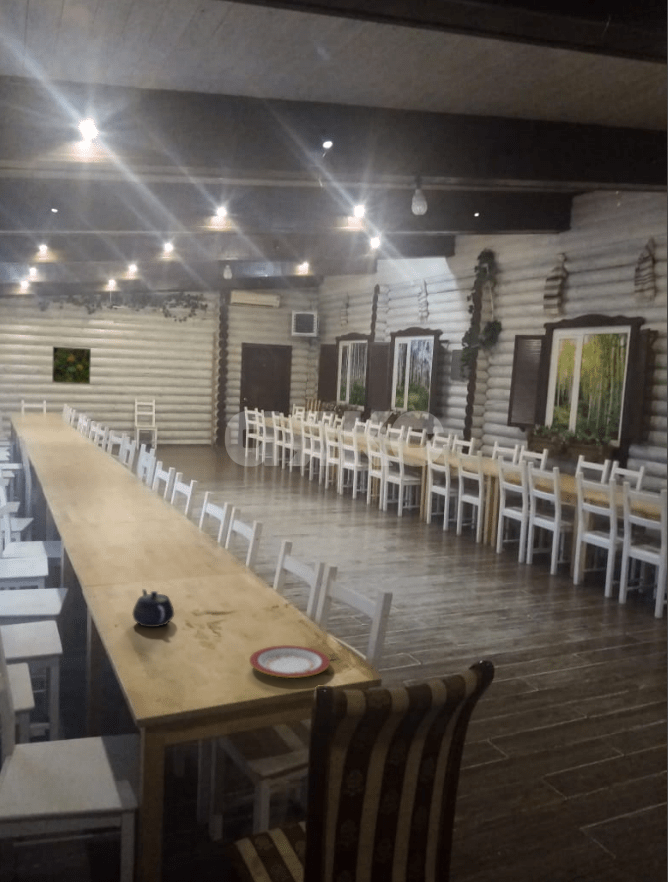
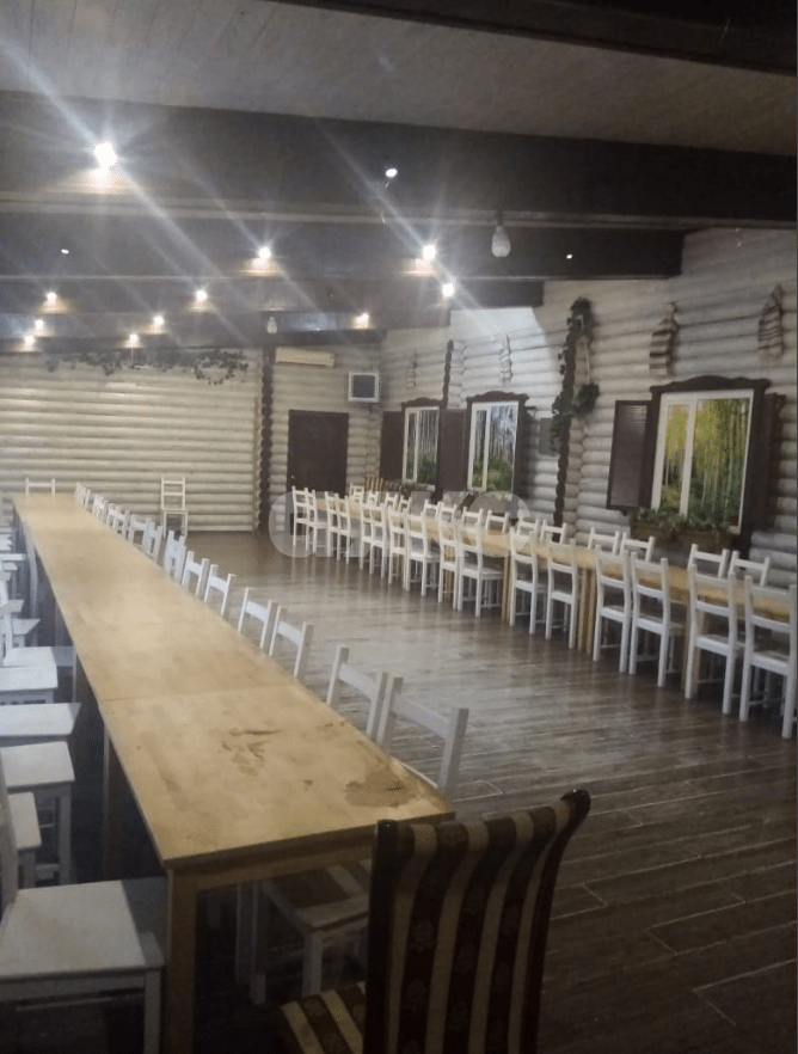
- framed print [51,345,92,385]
- teapot [131,588,175,628]
- plate [248,644,331,679]
